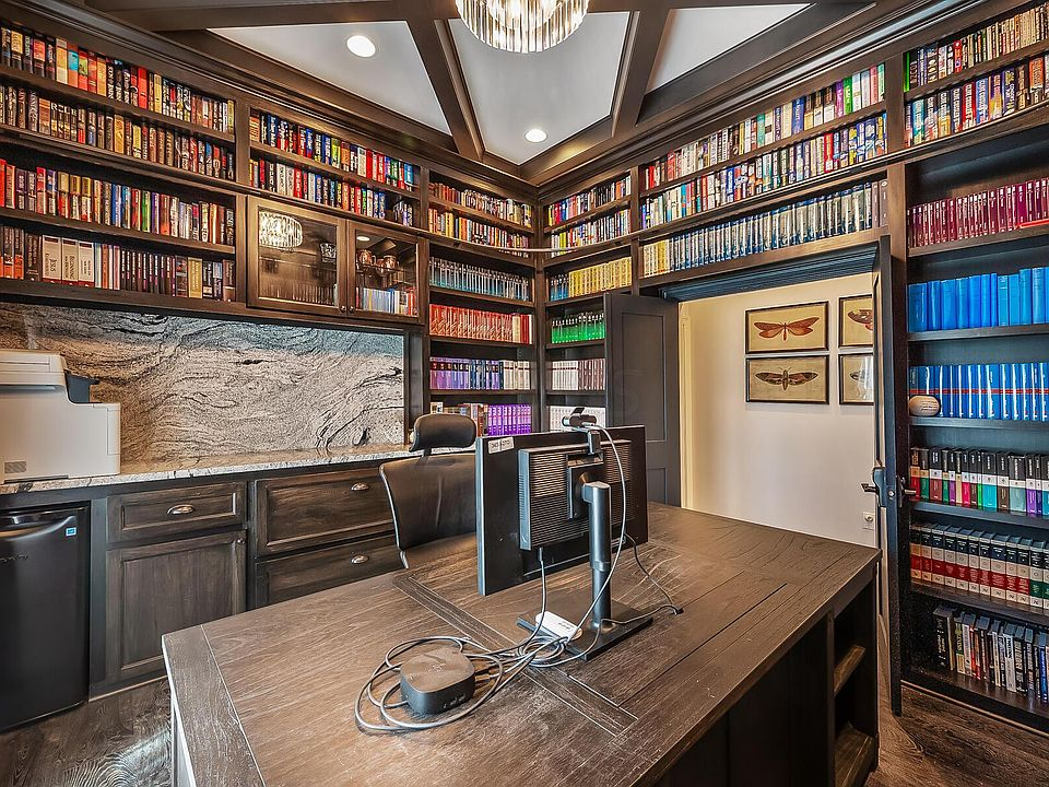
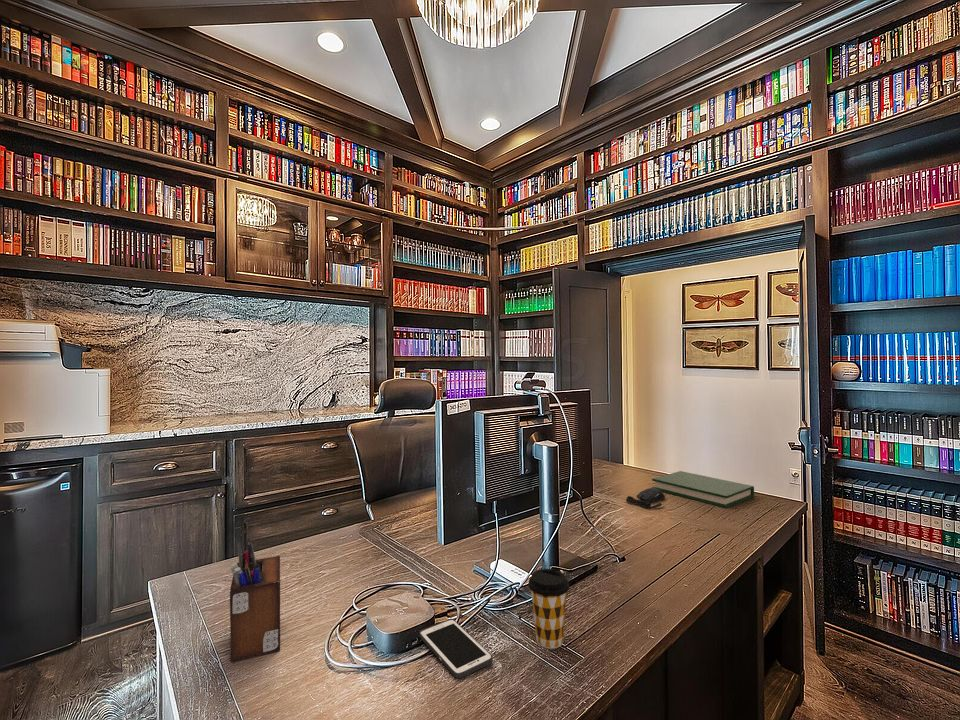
+ computer mouse [625,487,666,509]
+ hardback book [651,470,755,509]
+ desk organizer [229,538,281,663]
+ coffee cup [527,568,570,650]
+ cell phone [418,618,494,679]
